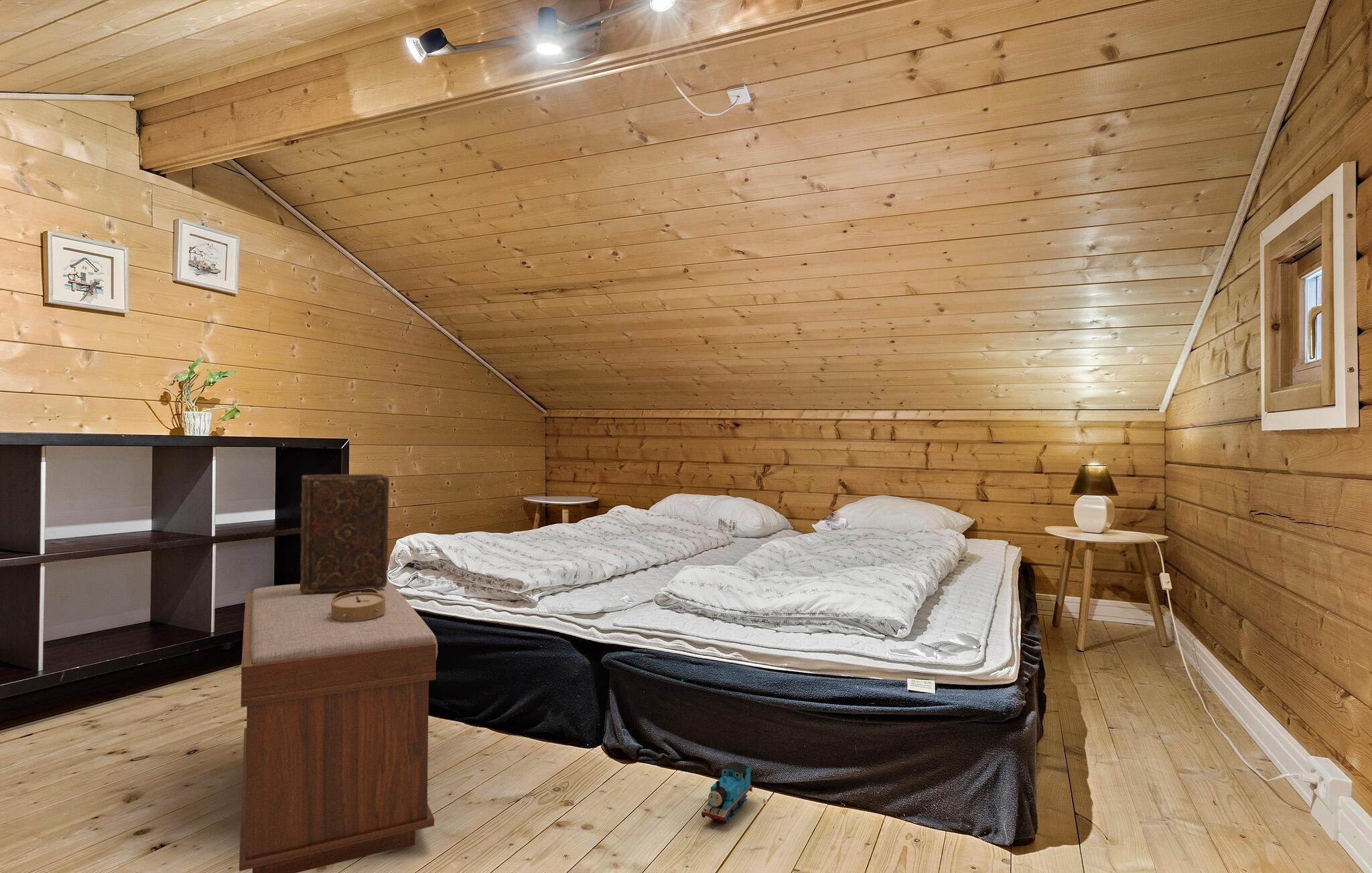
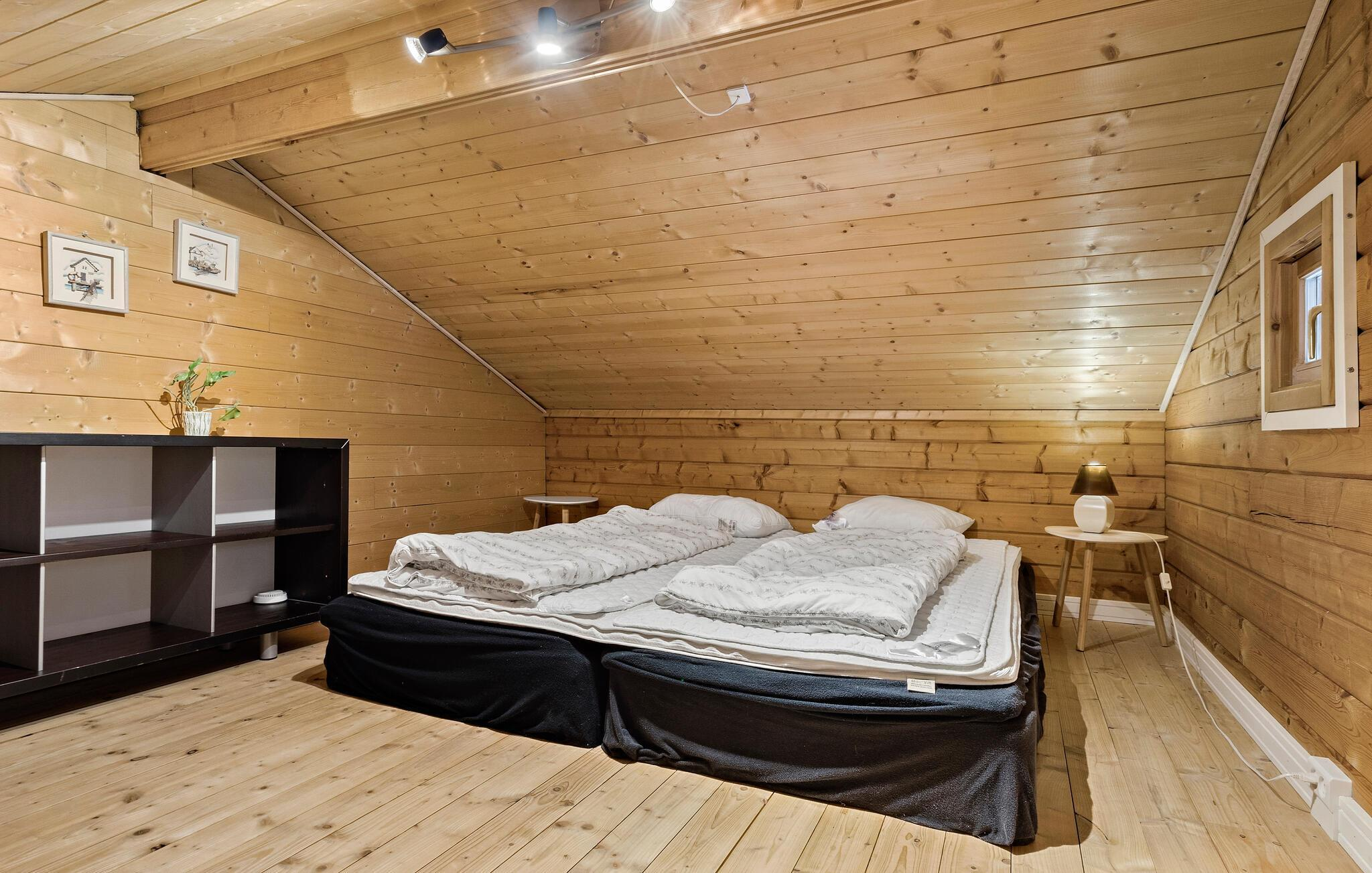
- alarm clock [331,588,386,622]
- bench [238,580,438,873]
- toy train [701,761,753,823]
- book [299,474,390,593]
